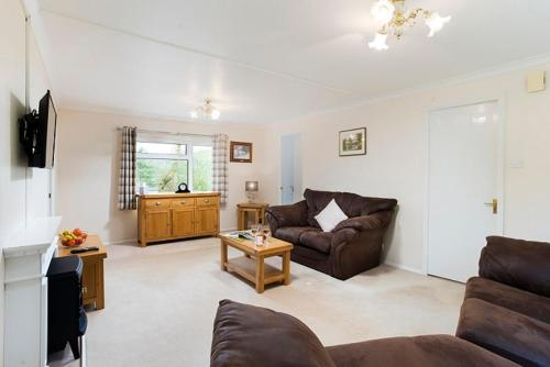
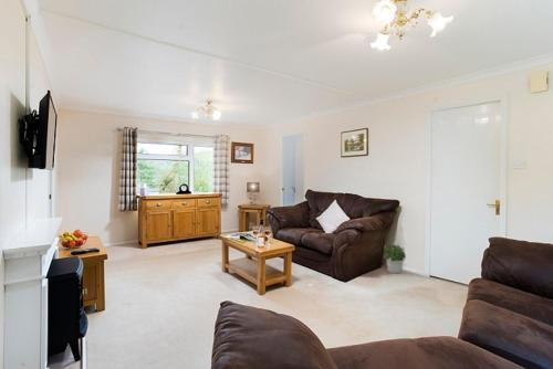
+ potted plant [383,243,407,274]
